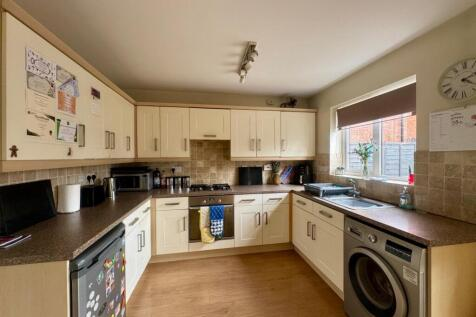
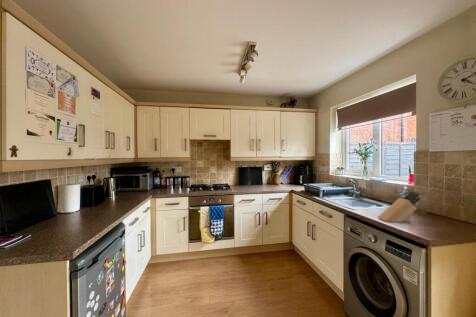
+ knife block [377,191,421,223]
